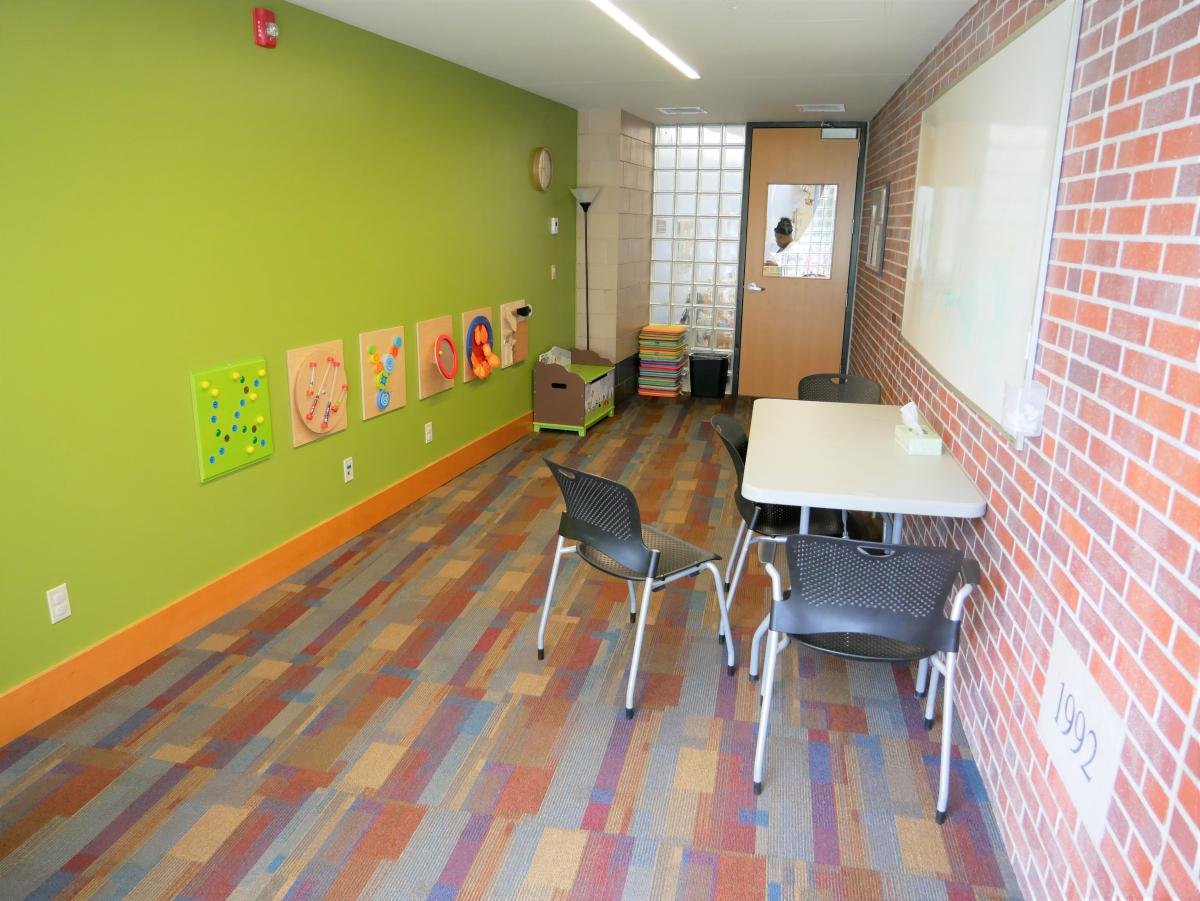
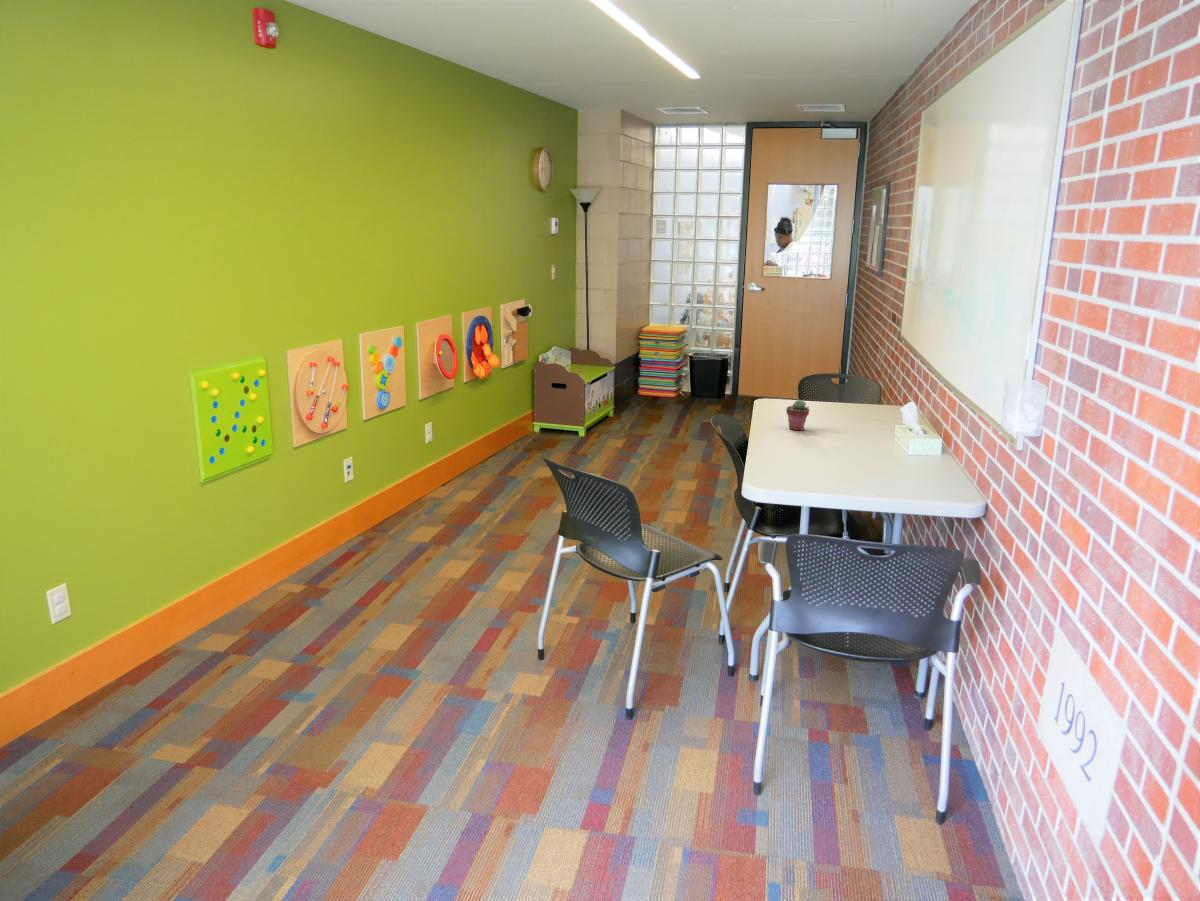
+ potted succulent [785,398,811,431]
